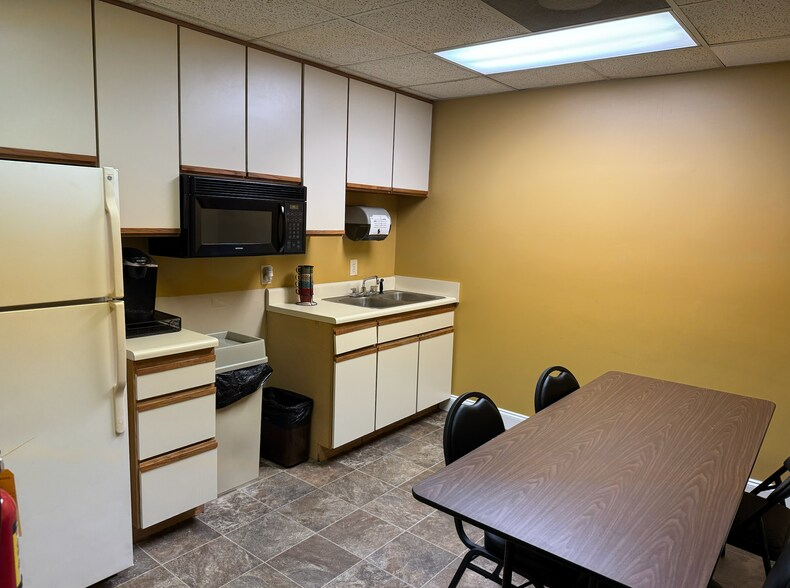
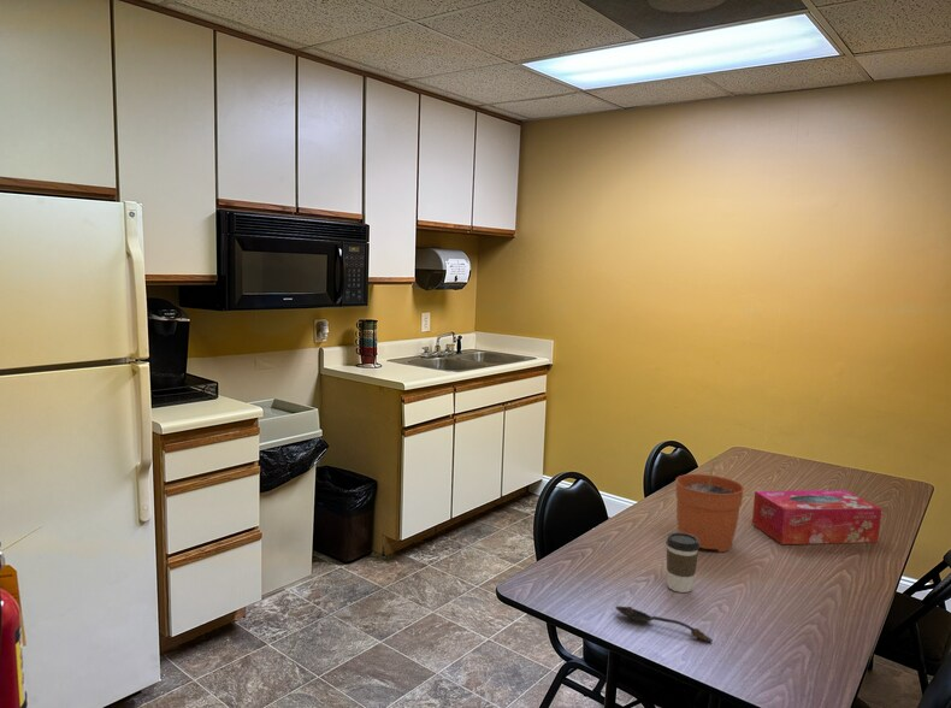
+ tissue box [751,489,882,545]
+ coffee cup [664,531,701,594]
+ spoon [614,606,714,643]
+ plant pot [674,455,745,554]
